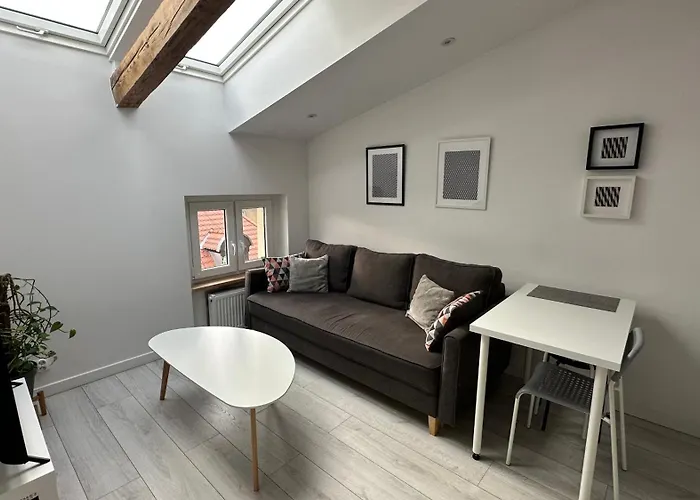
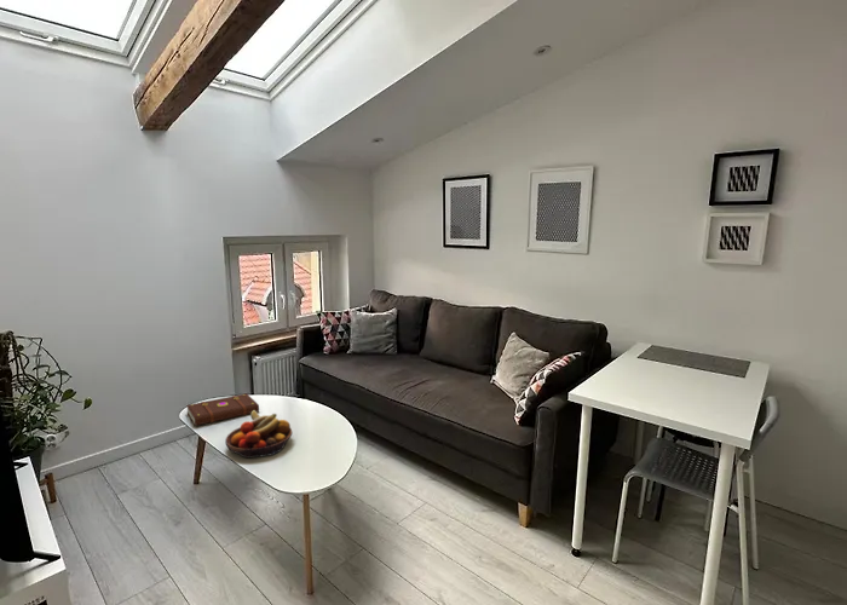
+ fruit bowl [224,410,293,460]
+ book [185,392,260,427]
